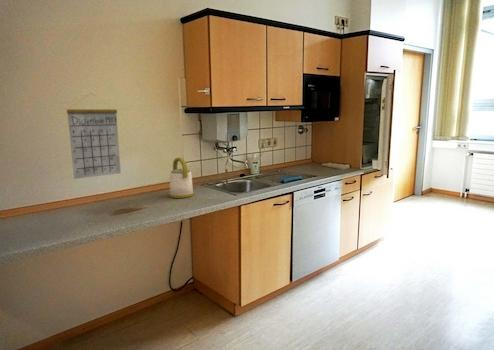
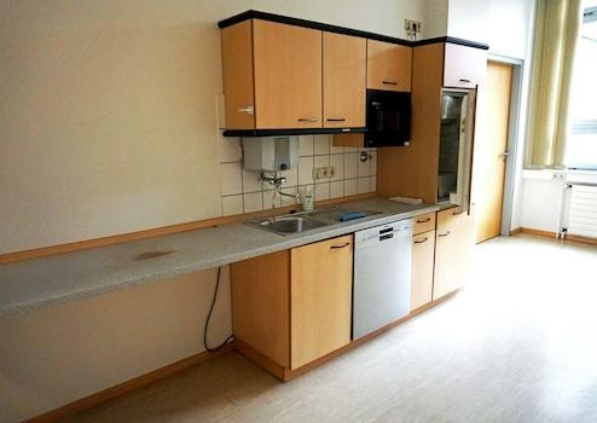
- calendar [66,93,122,180]
- kettle [167,156,195,199]
